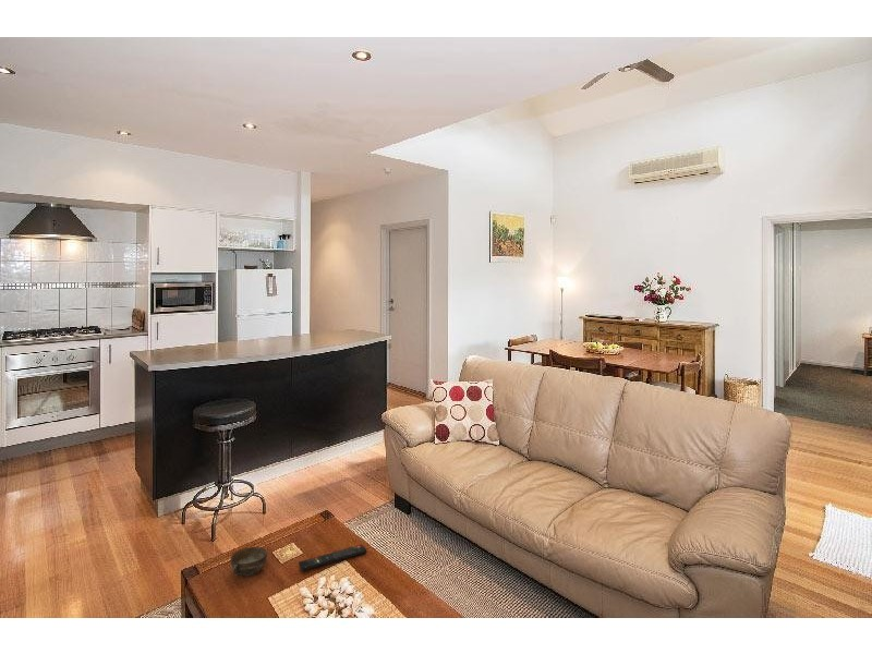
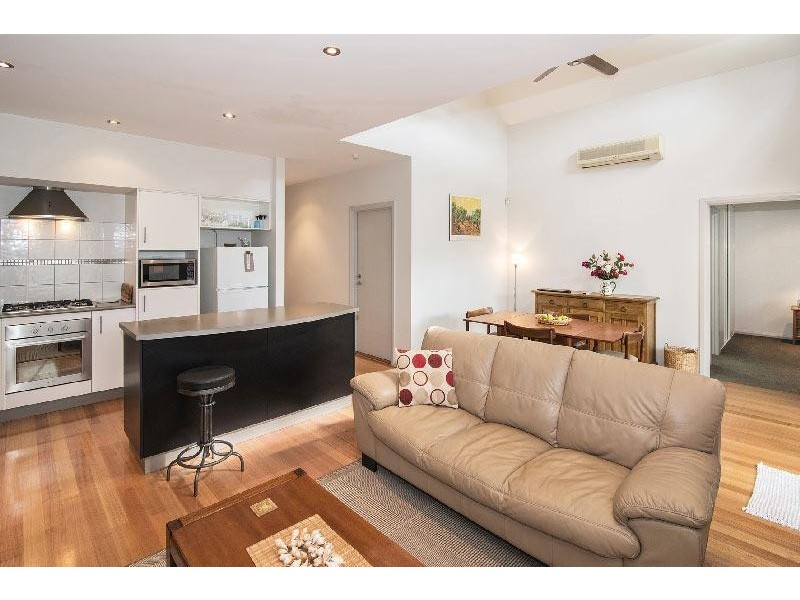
- remote control [298,544,367,571]
- cup [230,546,268,578]
